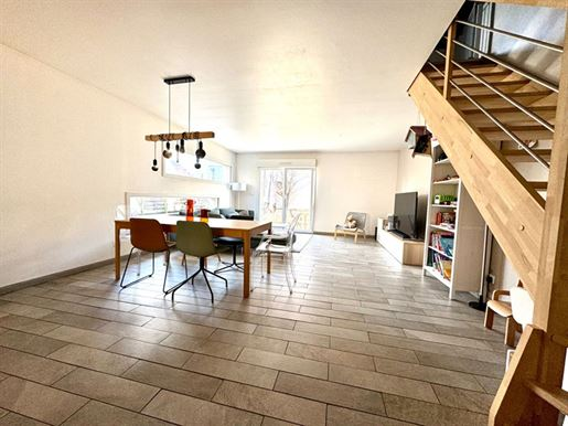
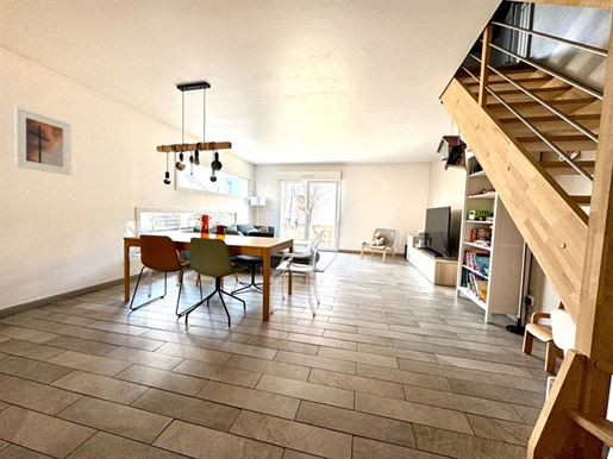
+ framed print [13,106,71,176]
